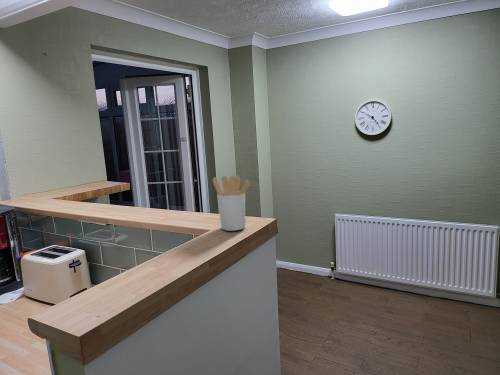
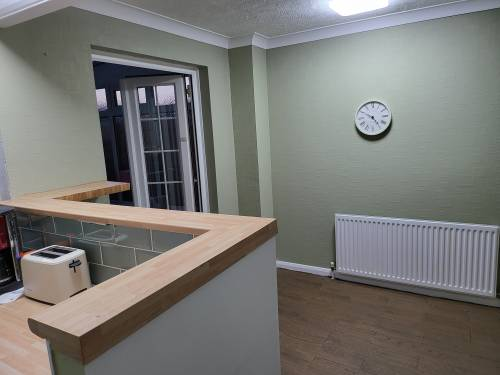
- utensil holder [212,175,251,232]
